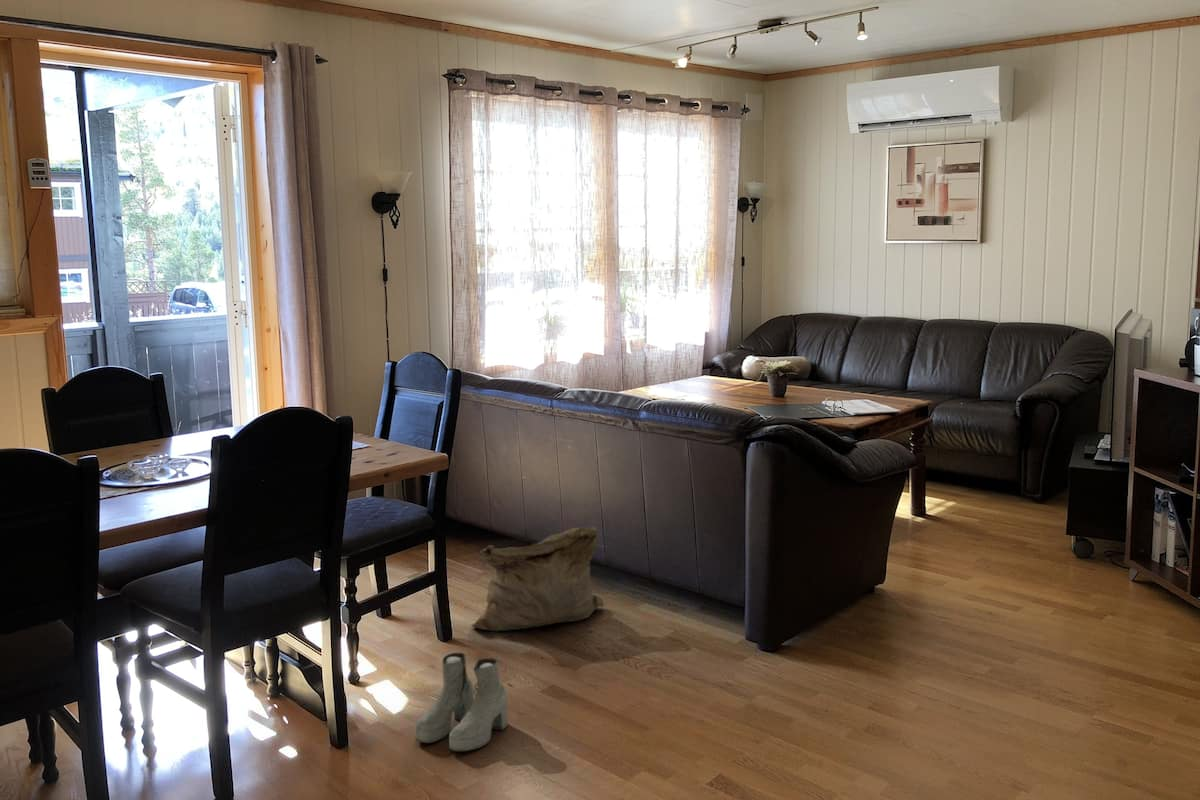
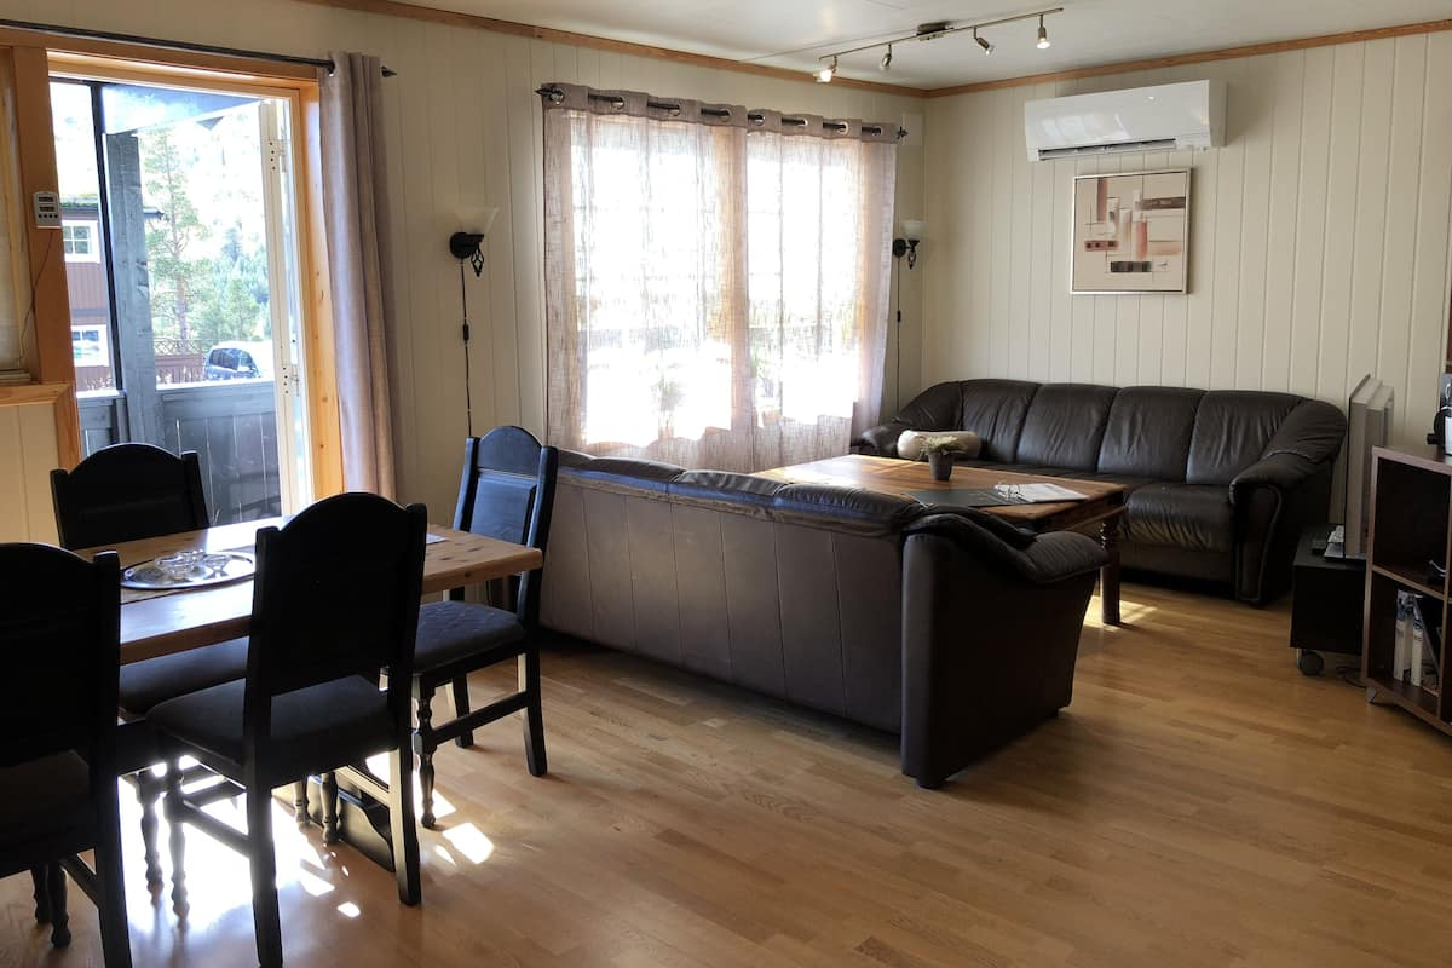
- bag [469,526,605,632]
- boots [414,652,509,753]
